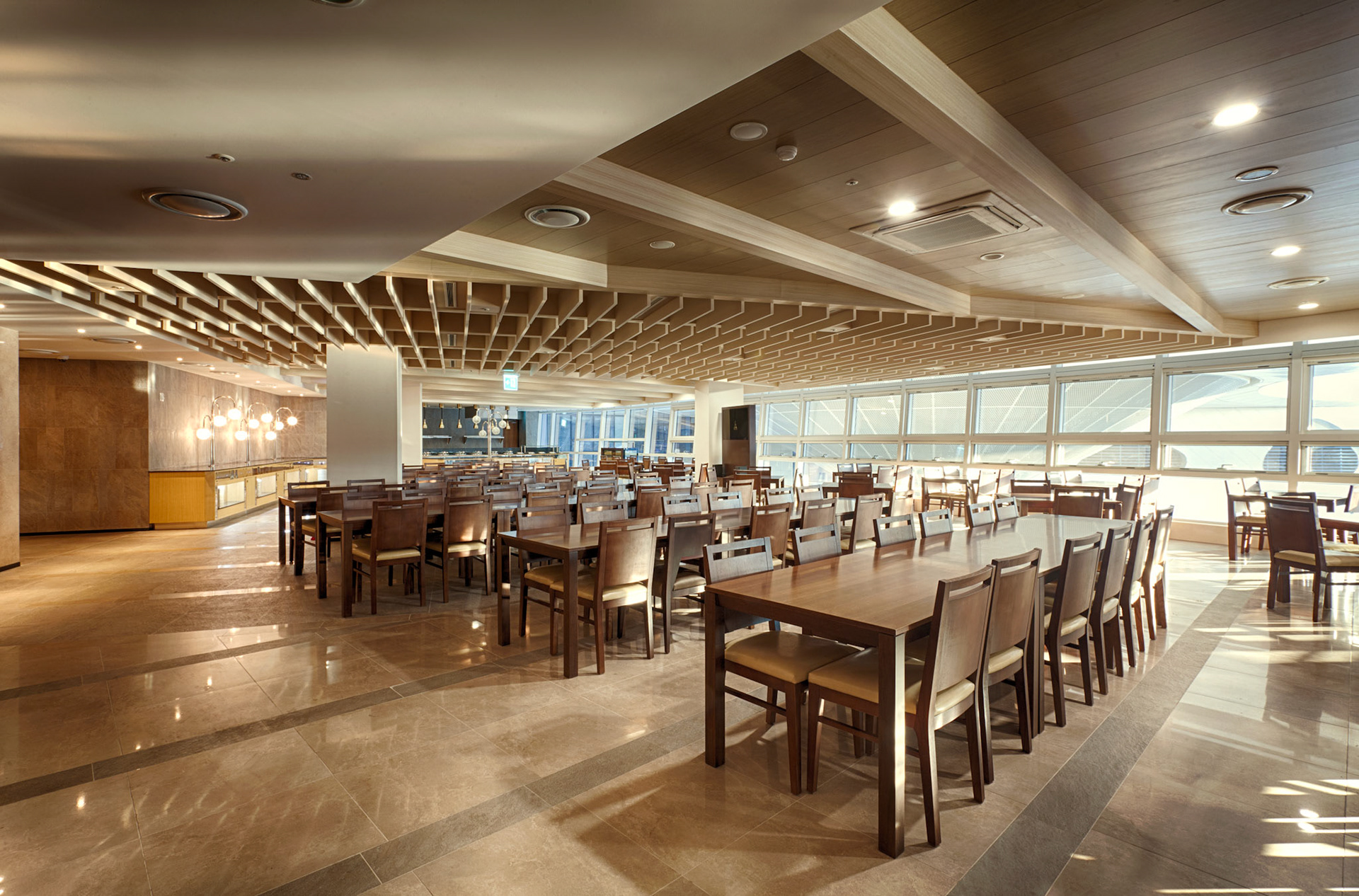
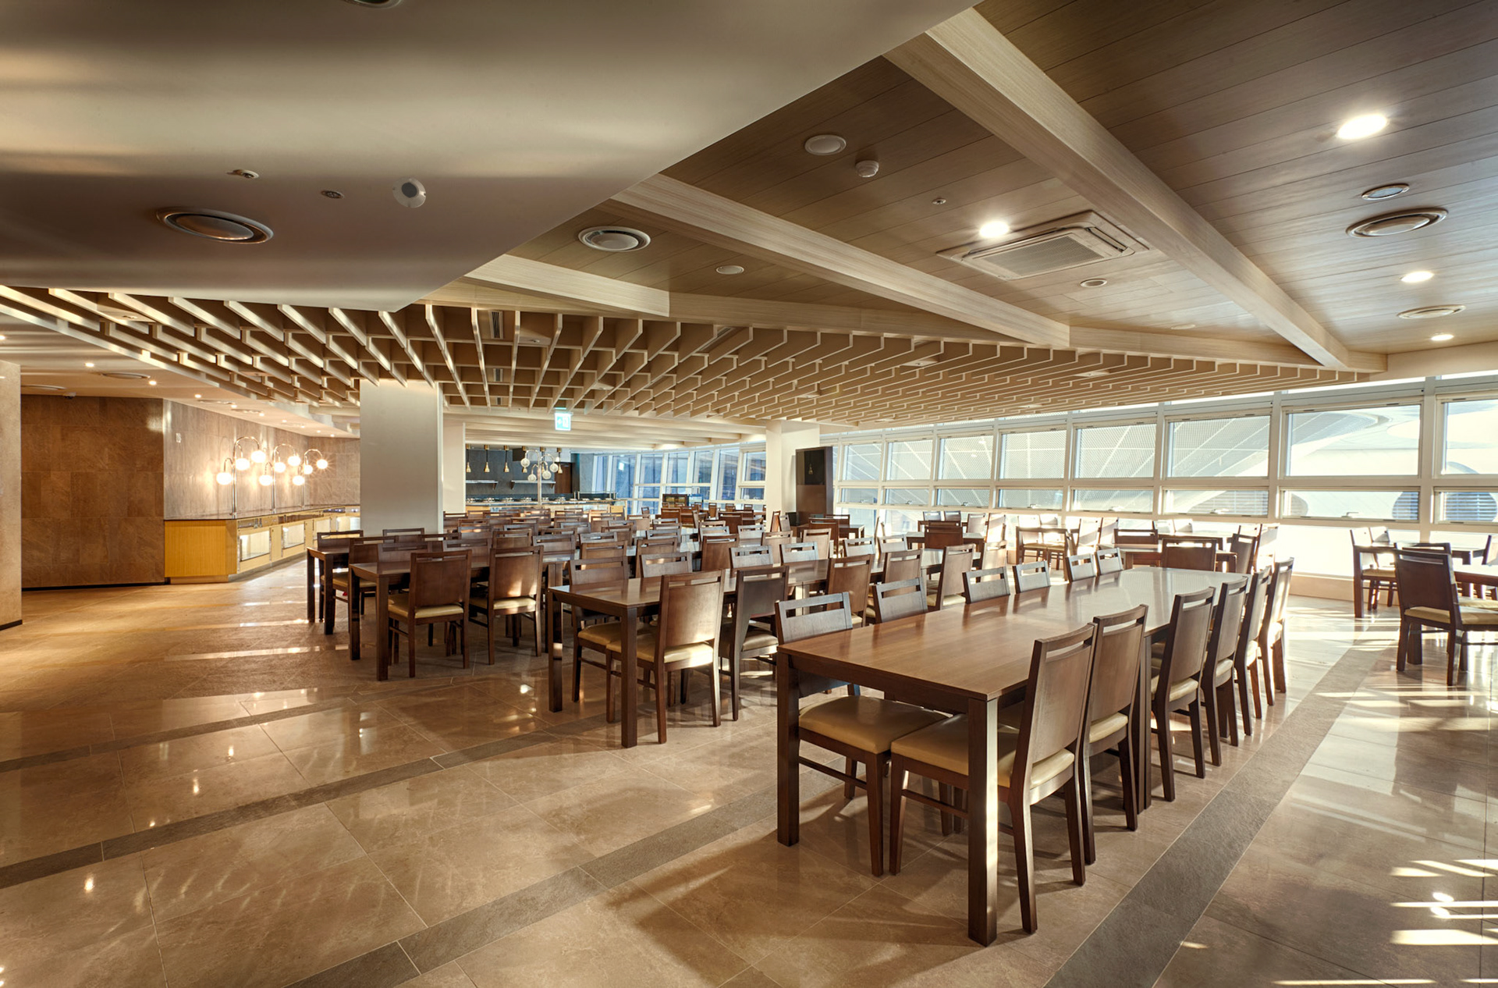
+ smoke detector [391,175,427,208]
